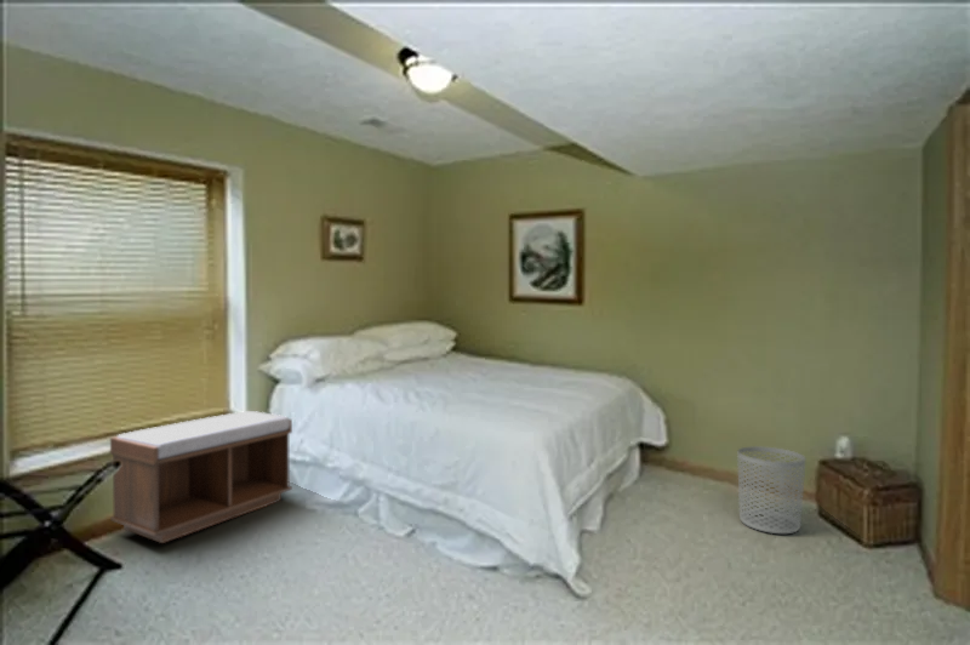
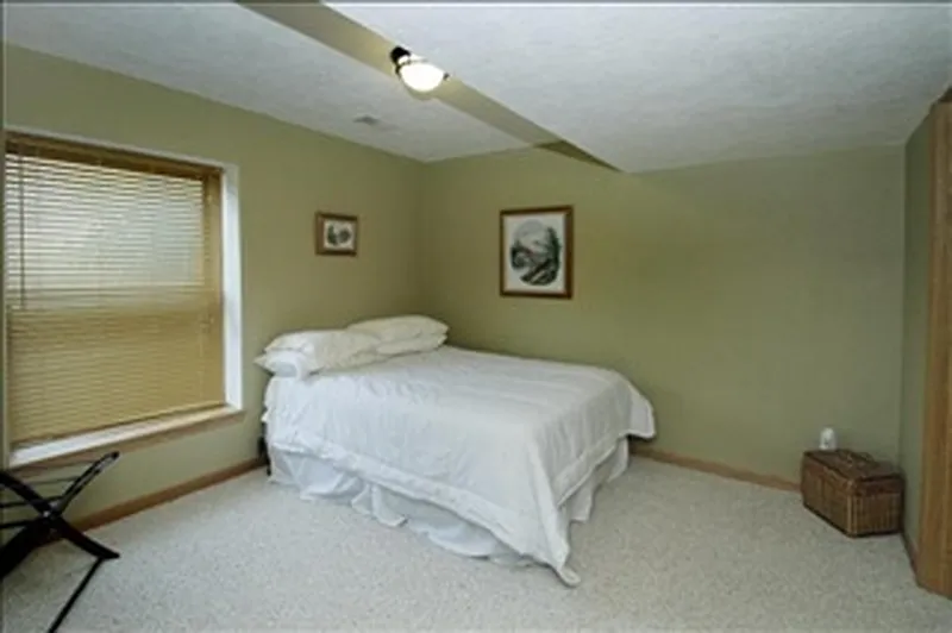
- bench [109,410,293,544]
- waste bin [736,445,806,535]
